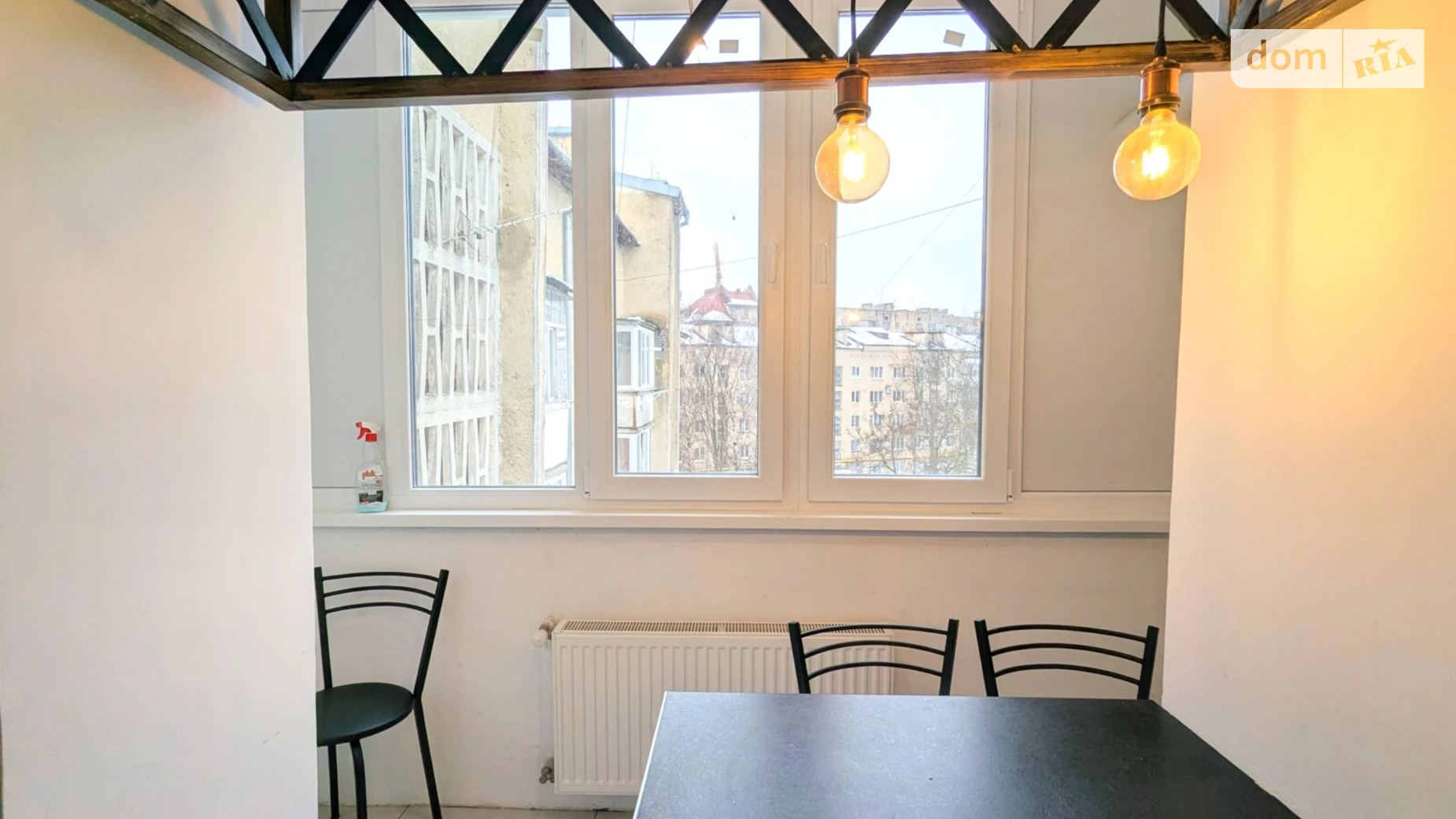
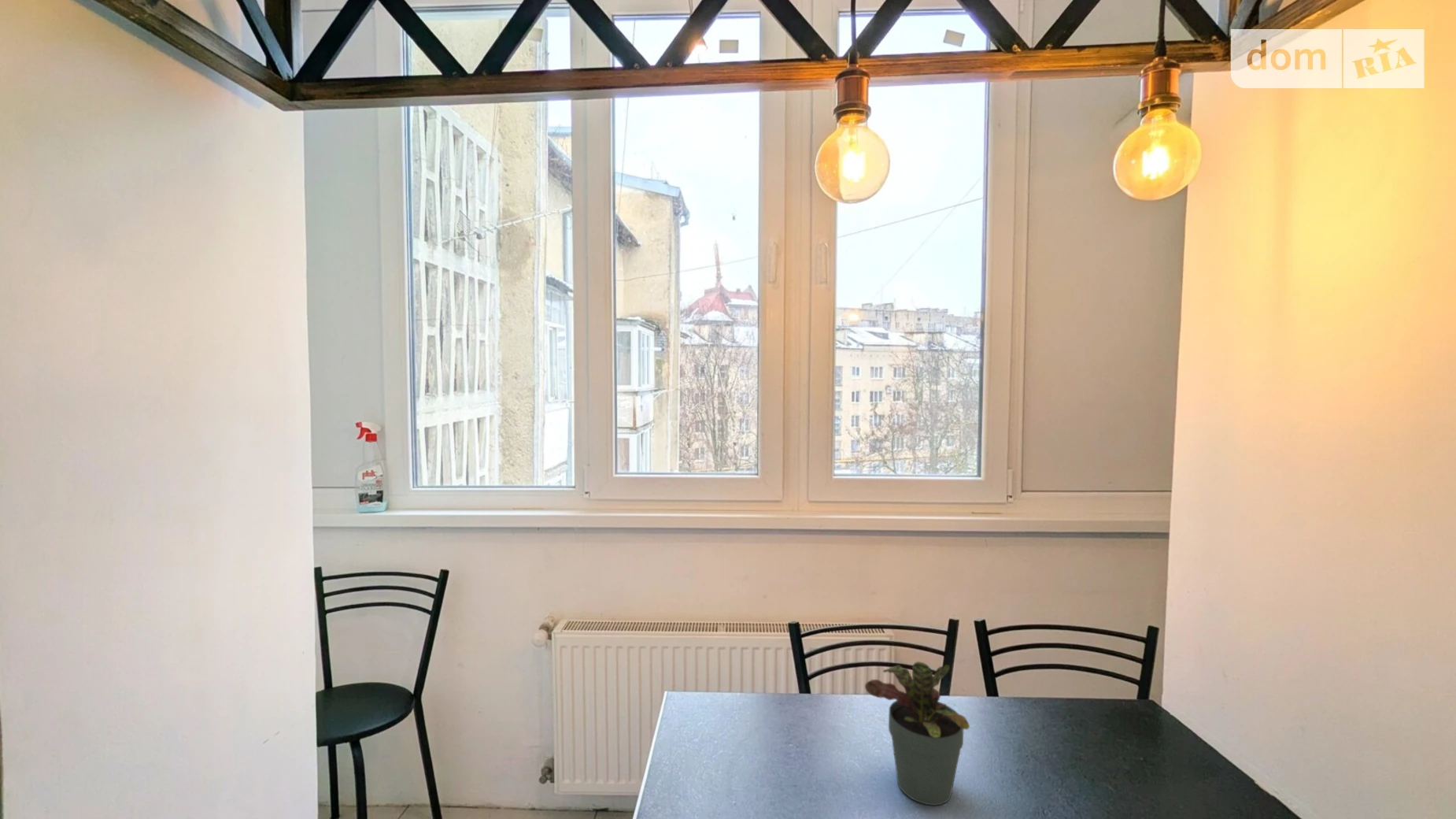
+ potted plant [864,661,970,806]
